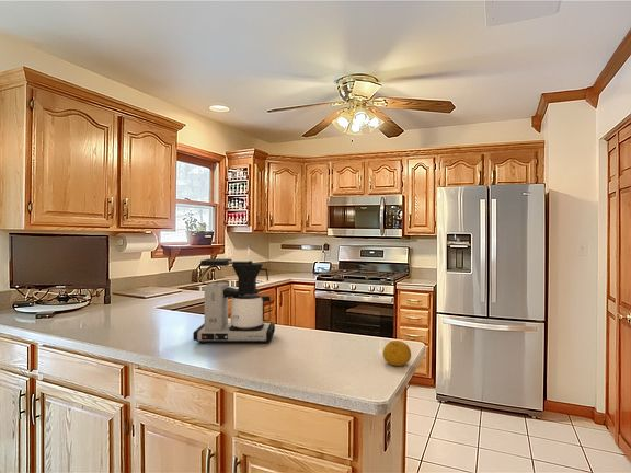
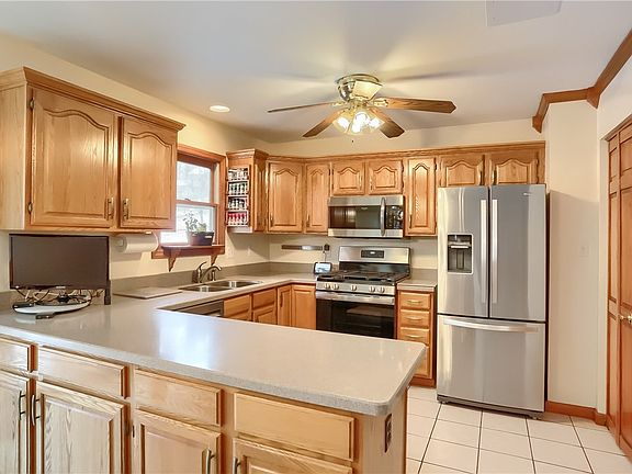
- fruit [382,339,412,367]
- coffee maker [192,257,276,344]
